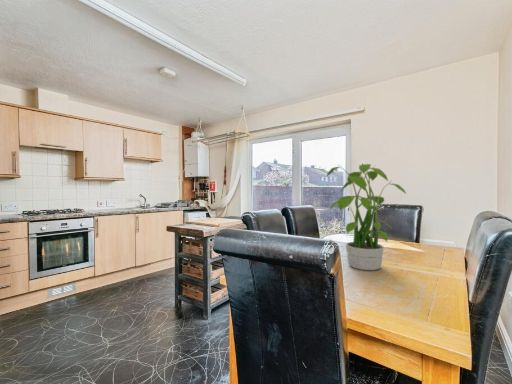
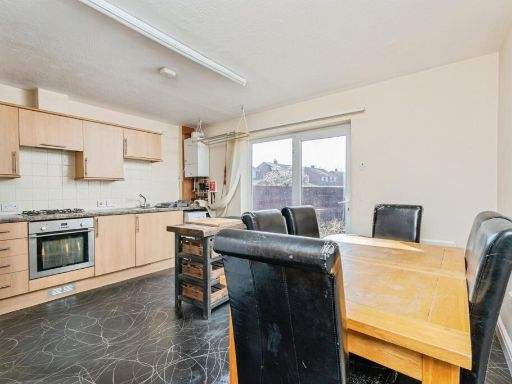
- potted plant [325,162,407,271]
